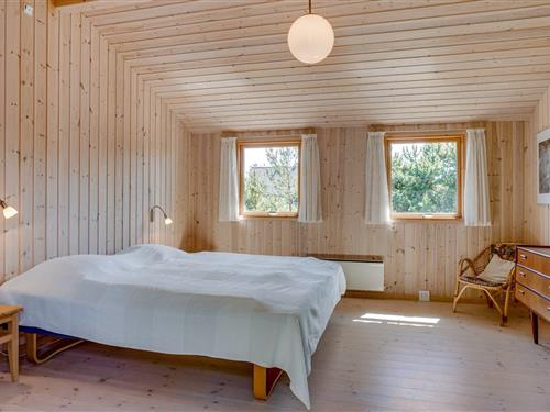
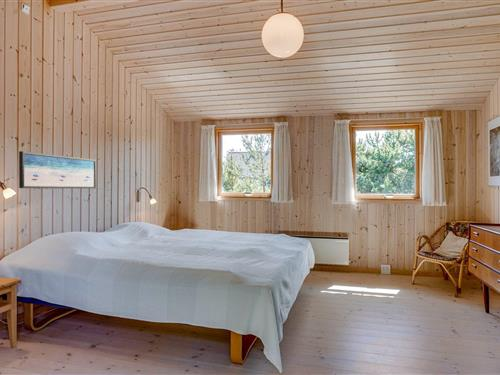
+ wall art [18,150,97,189]
